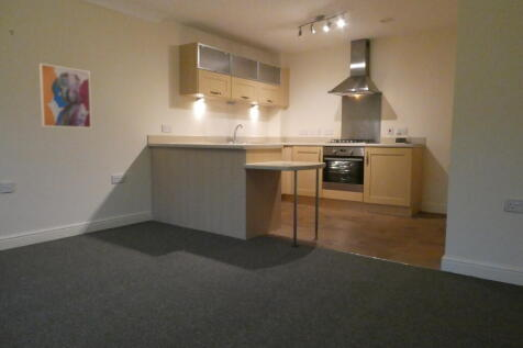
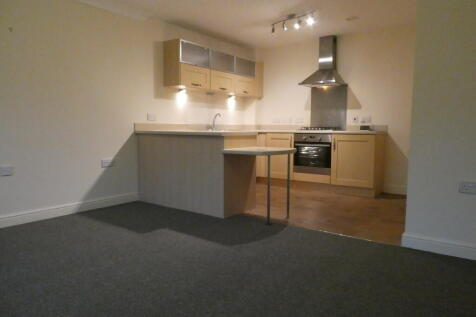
- wall art [38,63,92,130]
